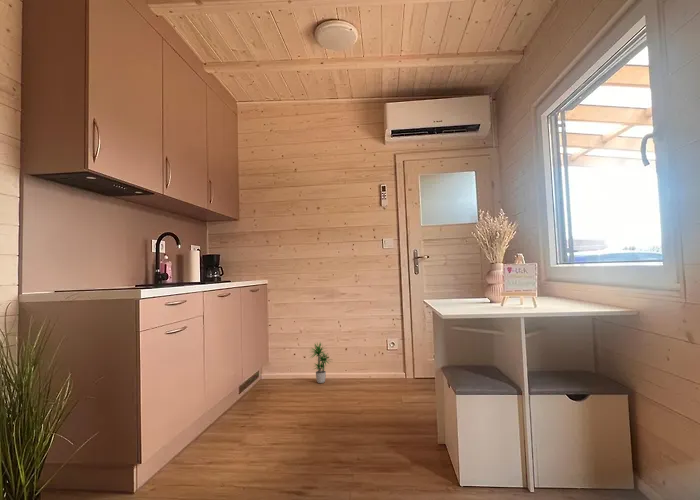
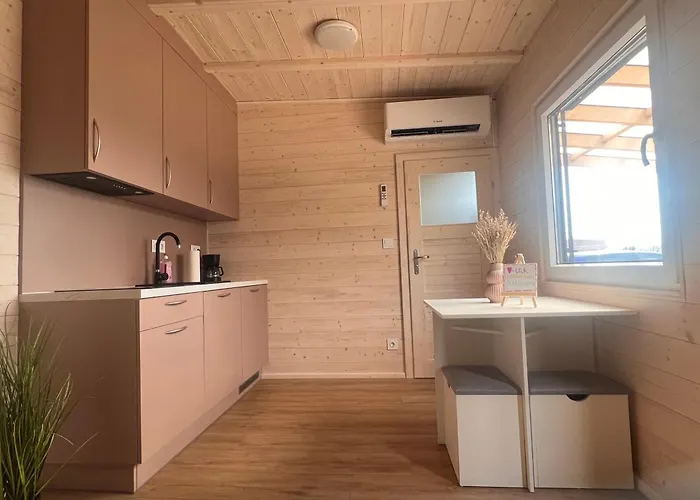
- potted plant [309,342,332,384]
